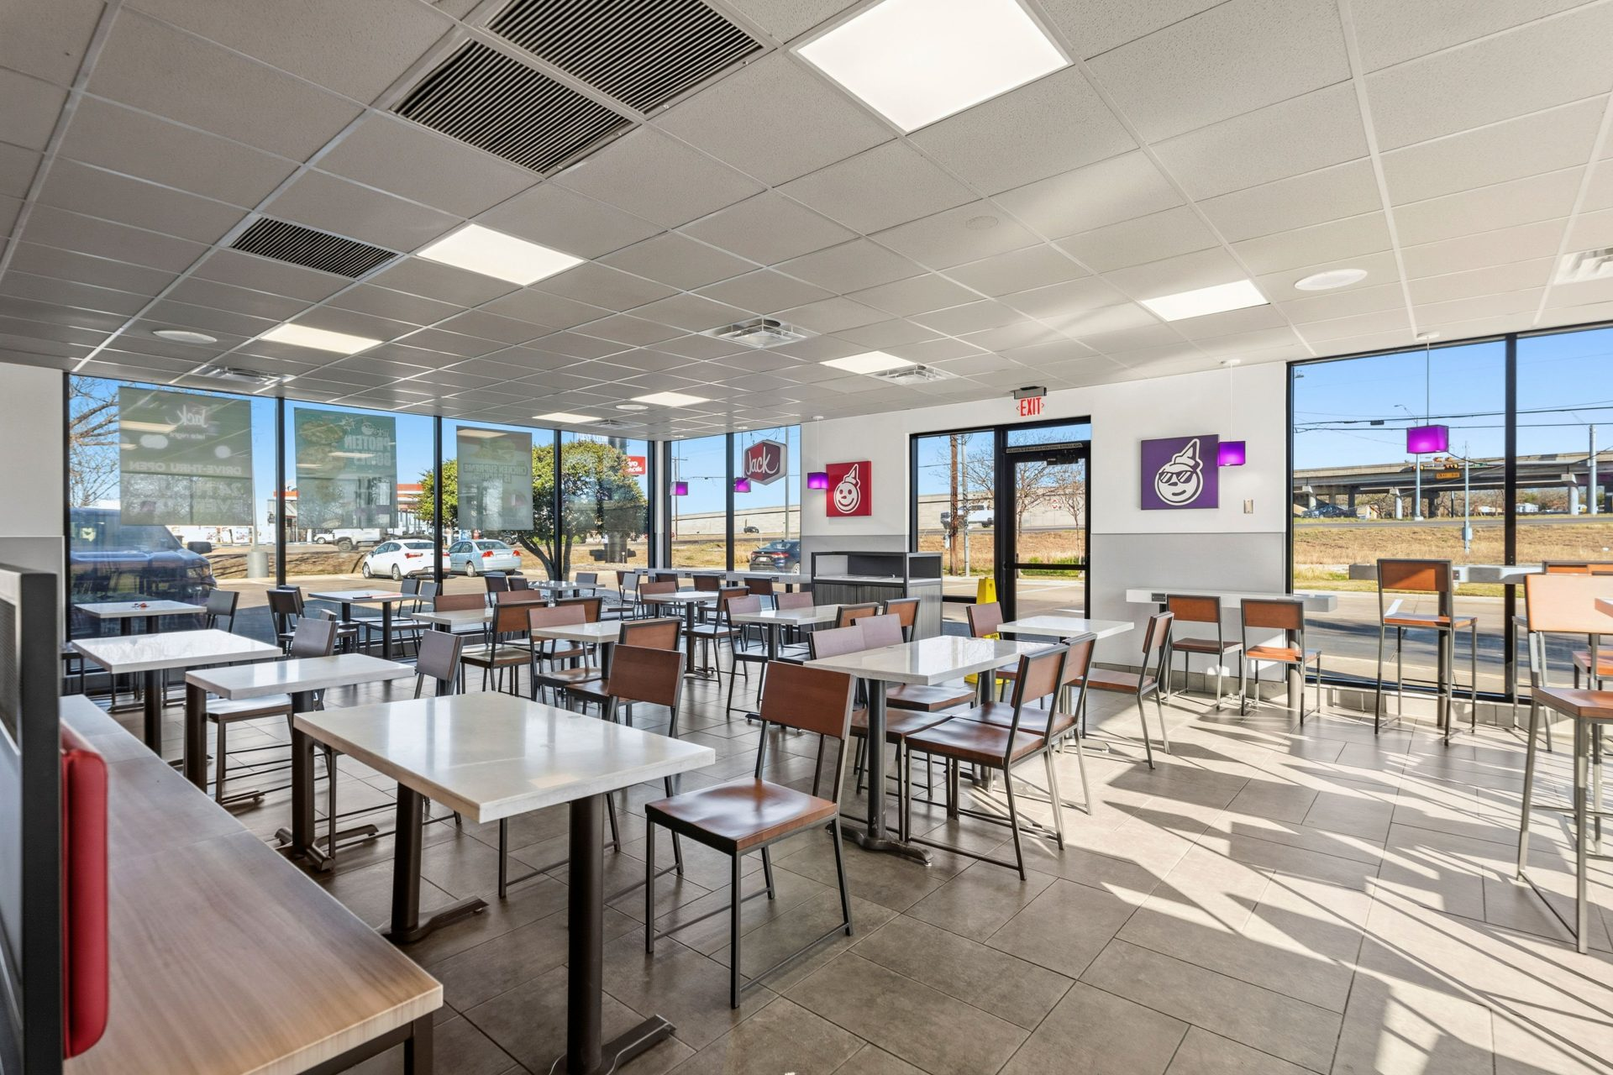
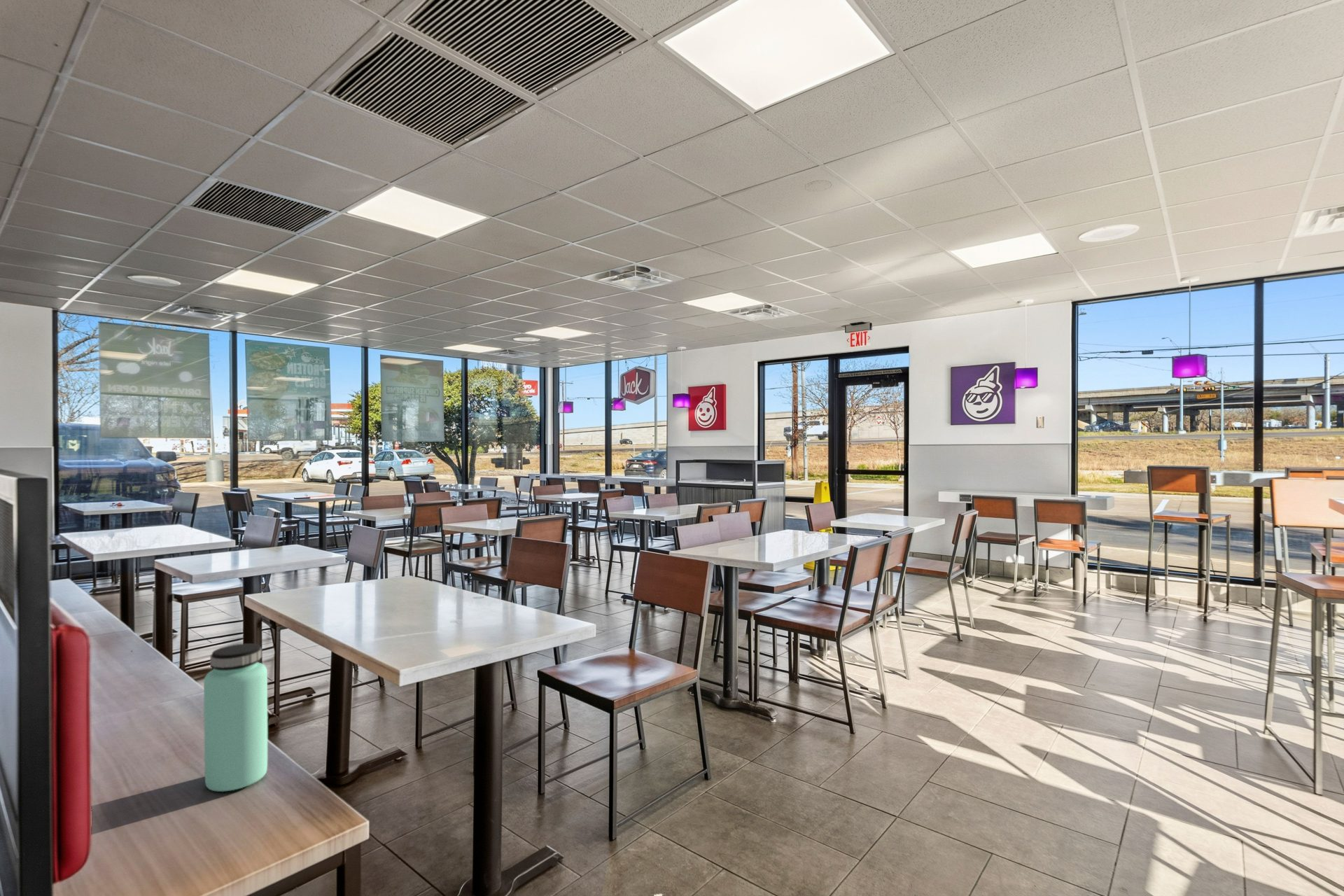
+ bottle [203,643,268,792]
